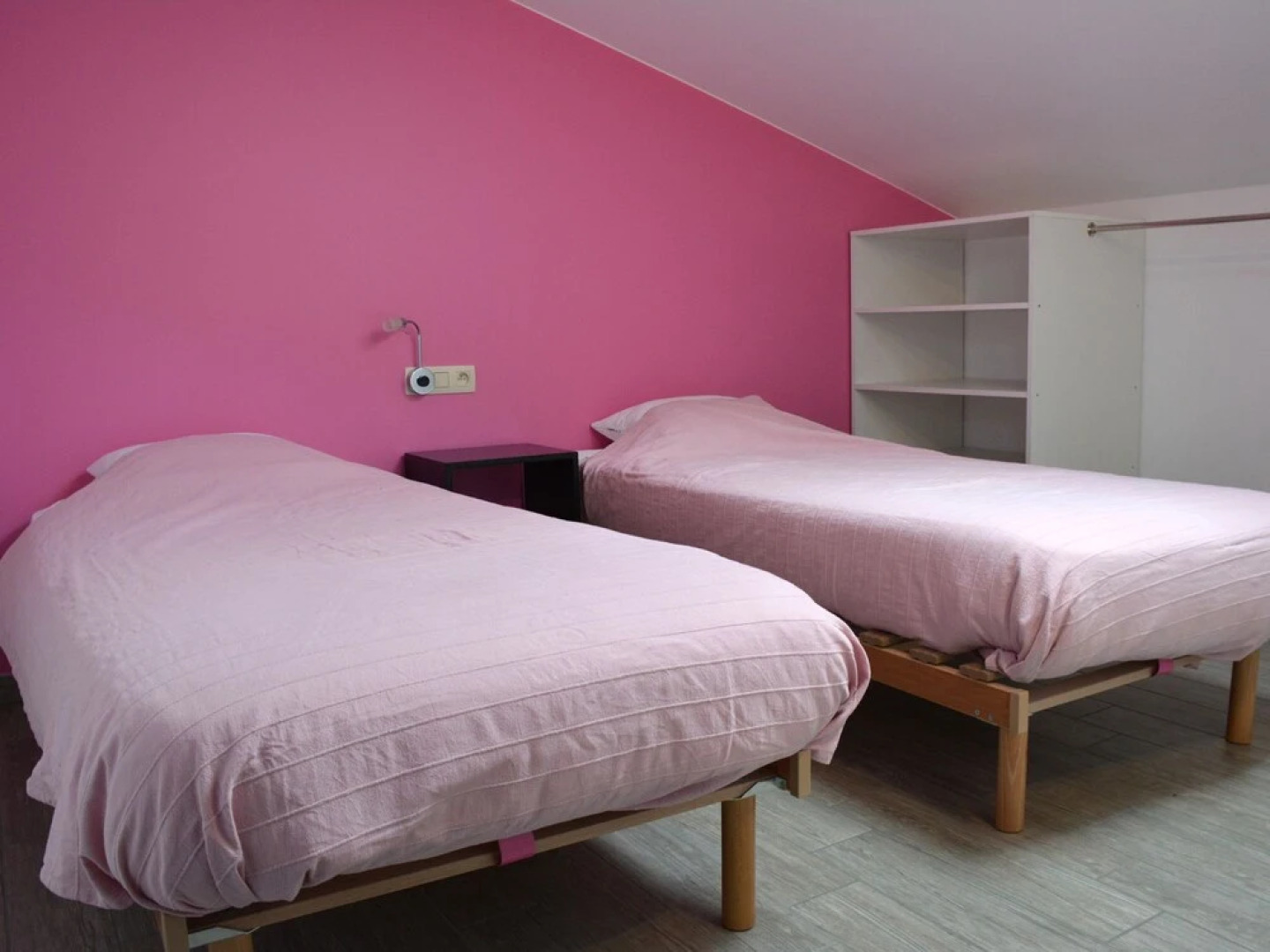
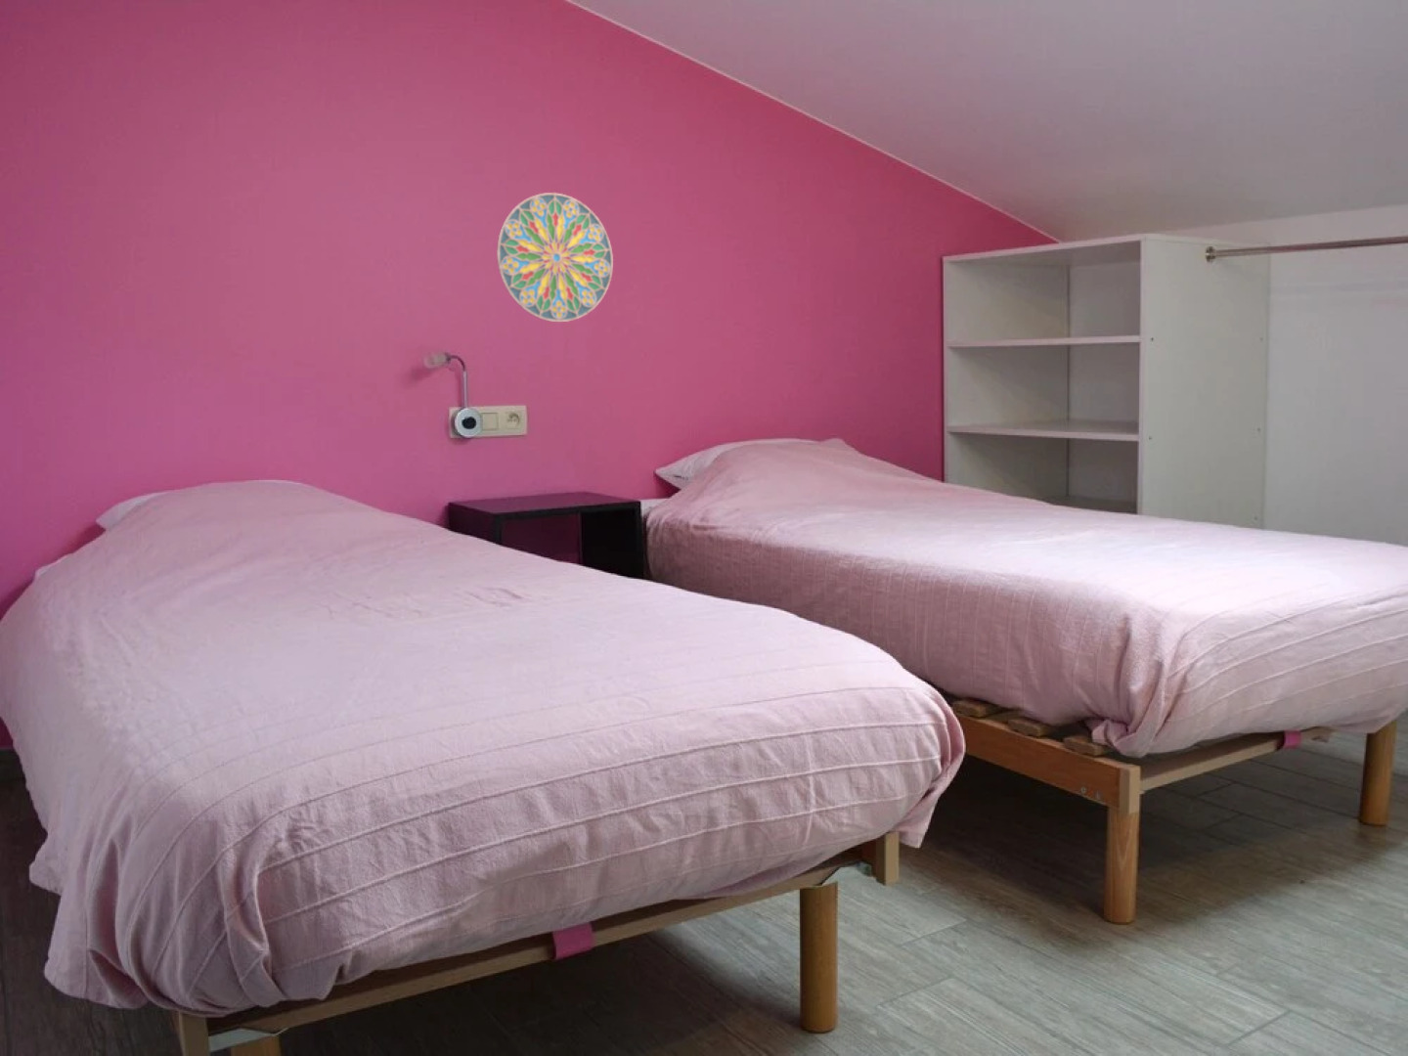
+ decorative plate [496,192,614,323]
